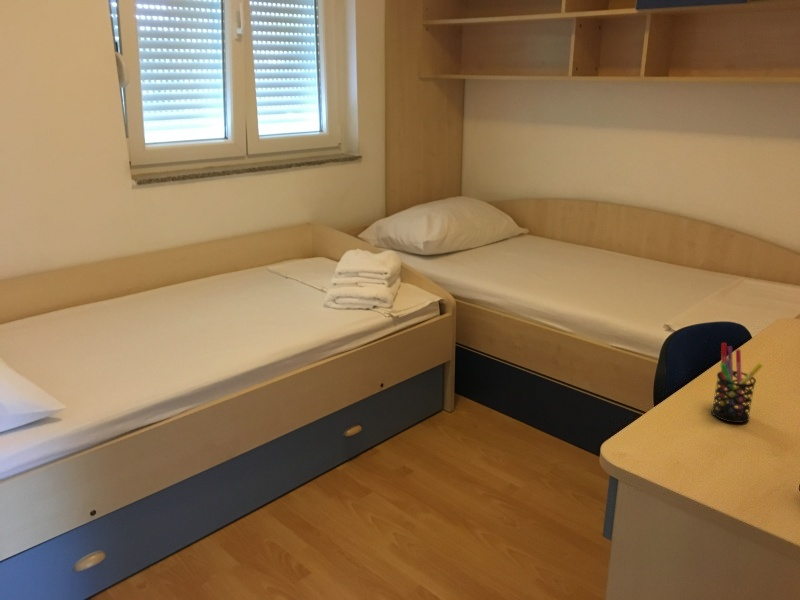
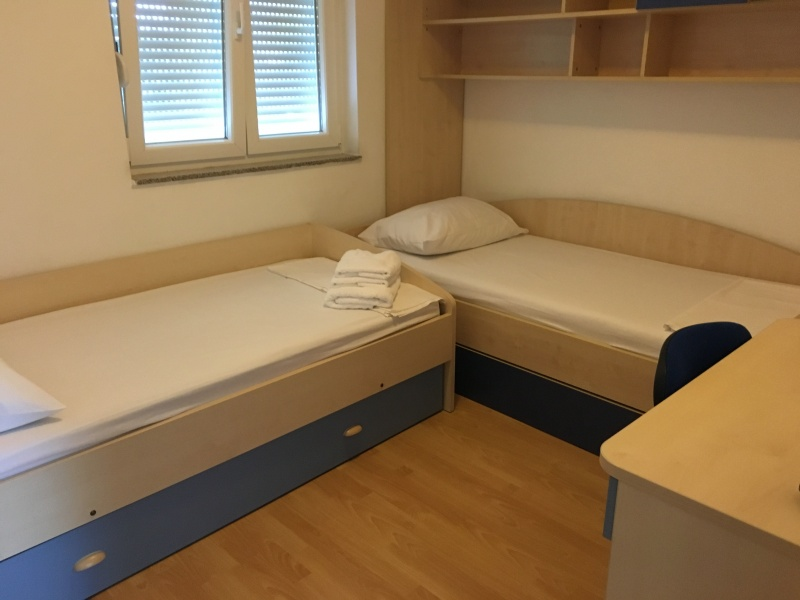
- pen holder [710,342,764,424]
